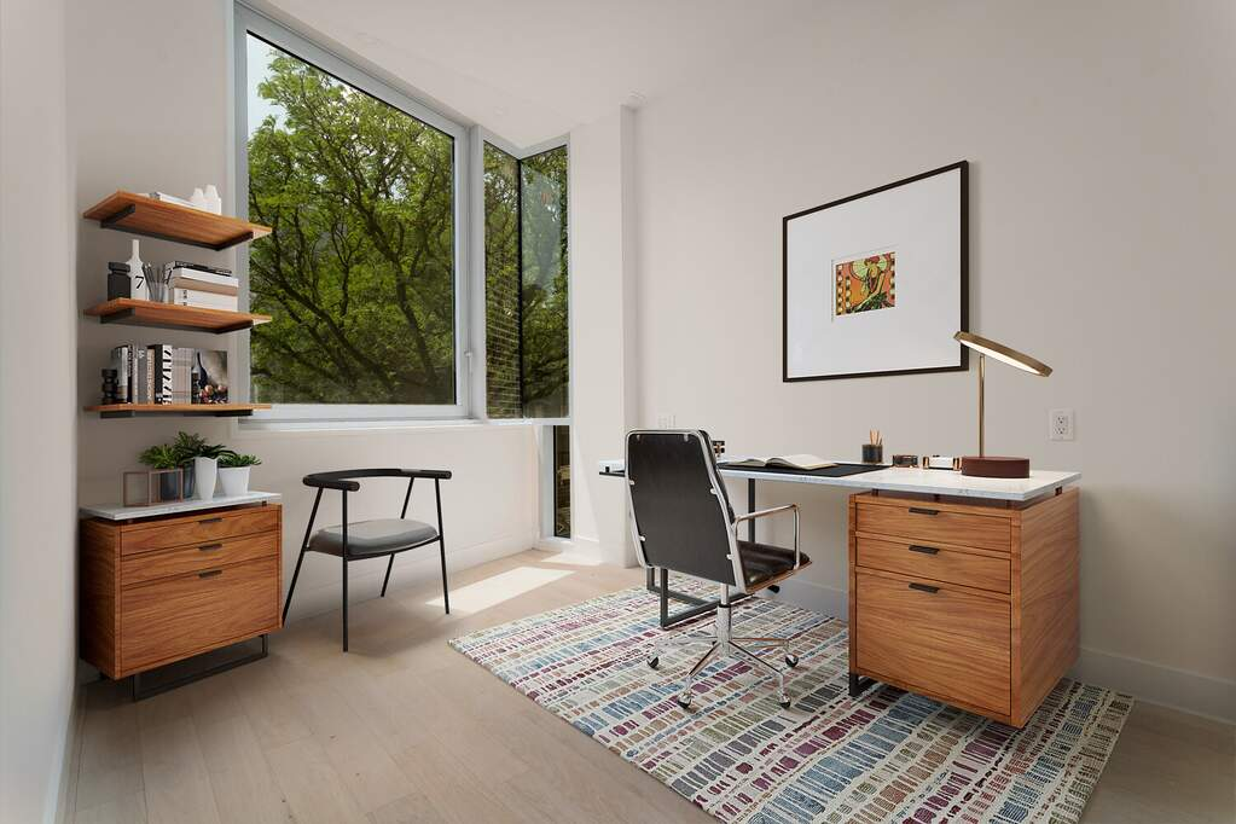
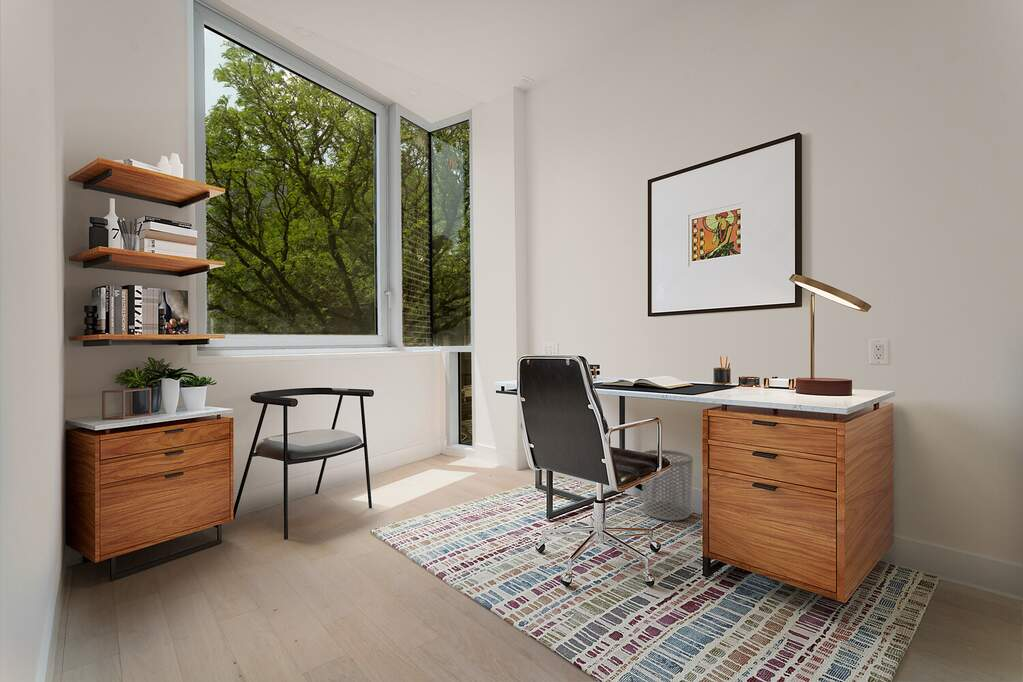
+ waste bin [641,449,694,522]
